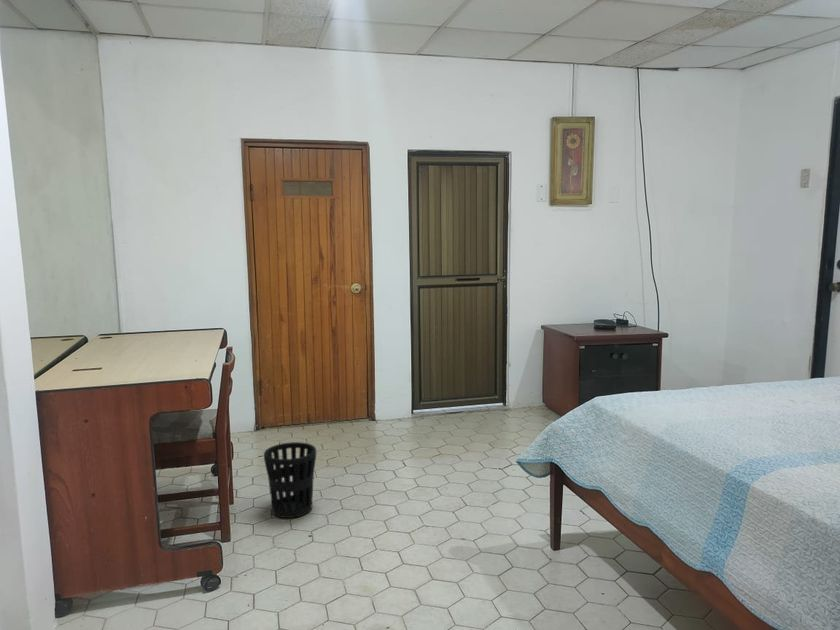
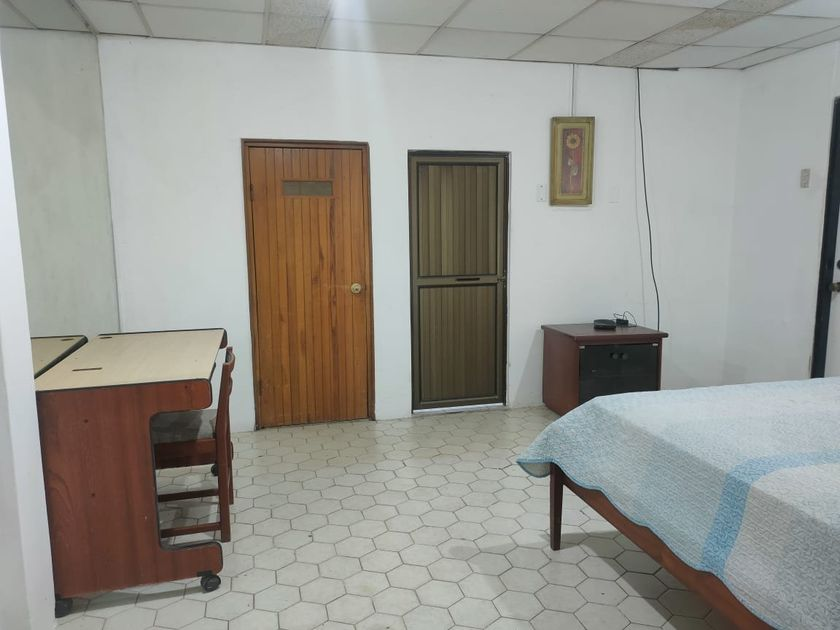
- wastebasket [263,441,317,519]
